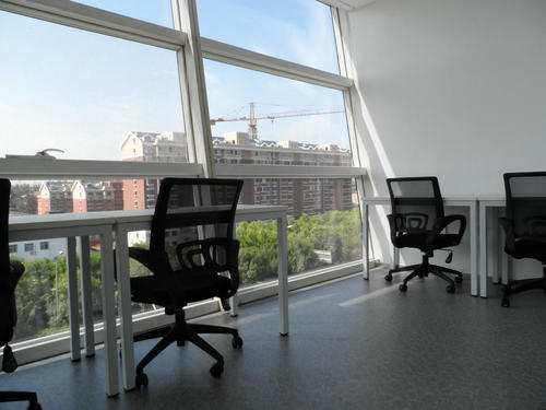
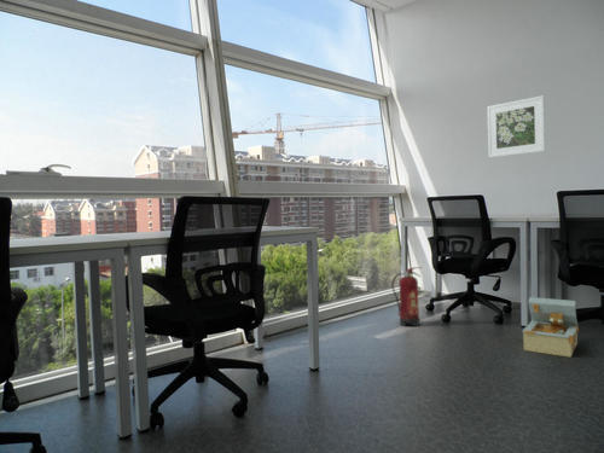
+ cardboard box [521,296,580,359]
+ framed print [486,94,546,159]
+ fire extinguisher [390,266,423,327]
